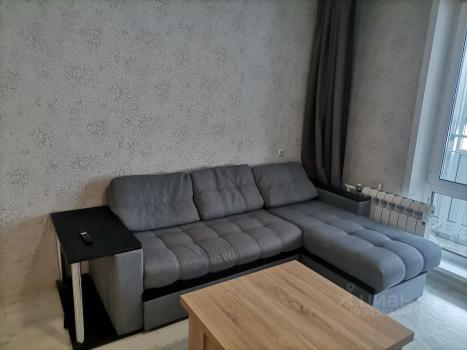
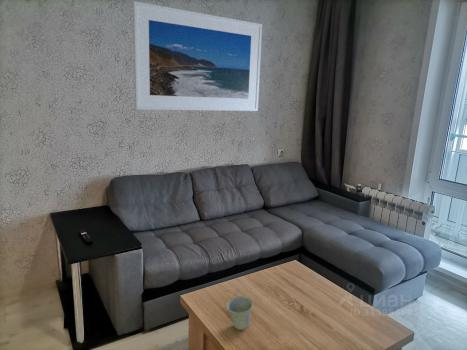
+ cup [225,295,254,331]
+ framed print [132,0,263,112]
